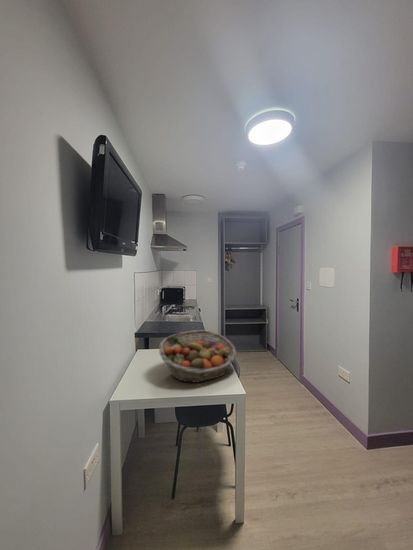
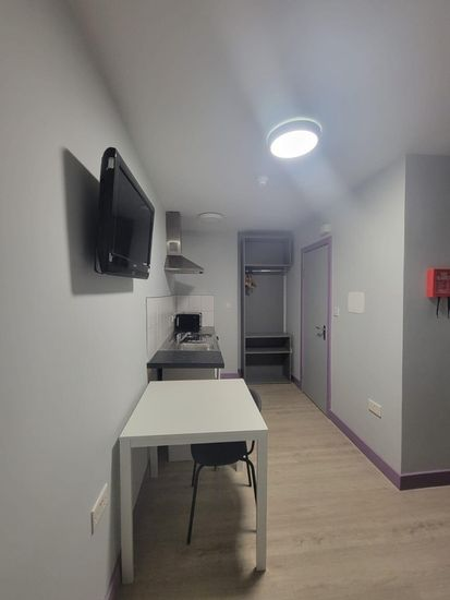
- fruit basket [158,329,238,384]
